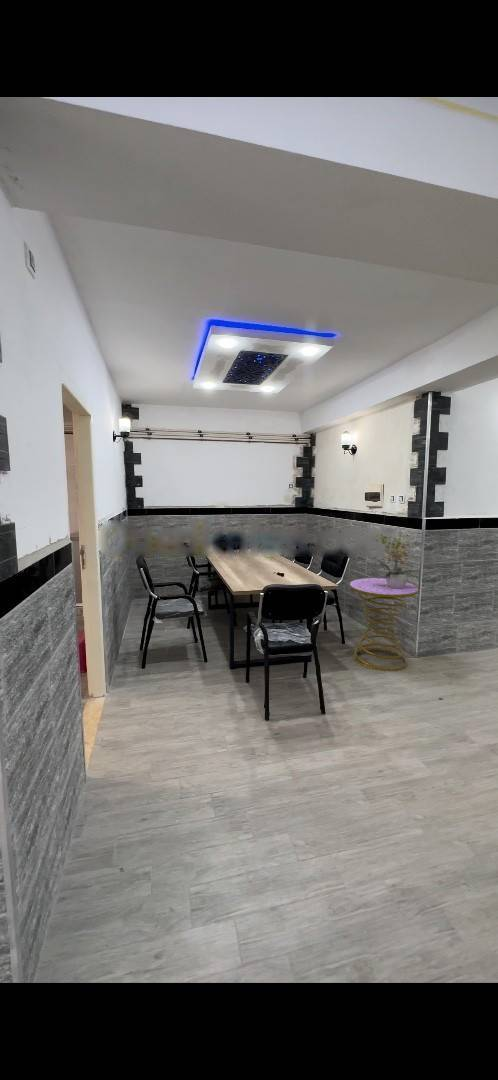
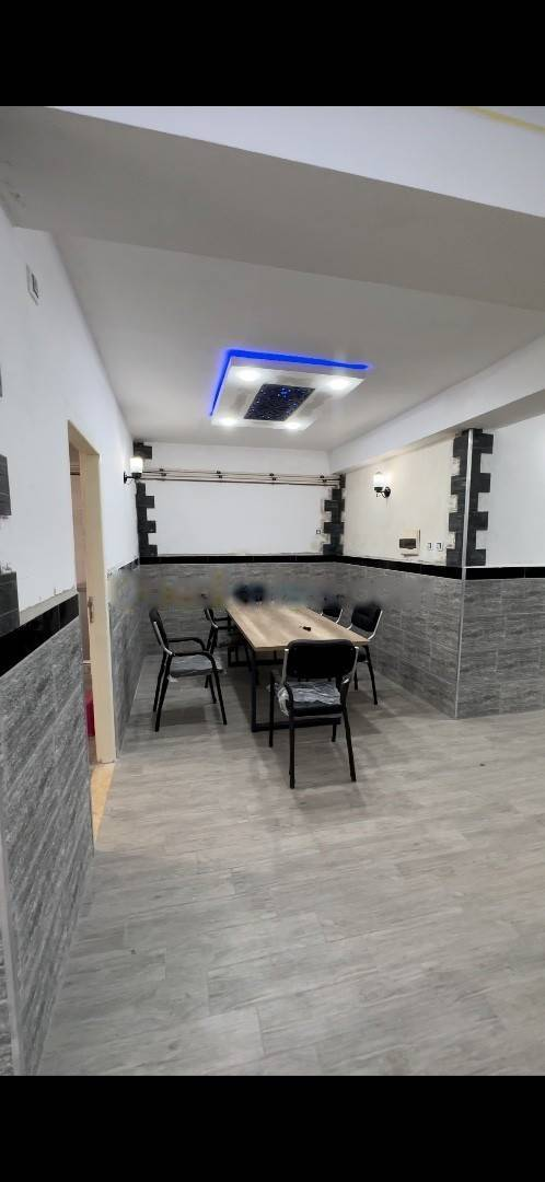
- potted plant [371,530,421,588]
- side table [349,577,420,672]
